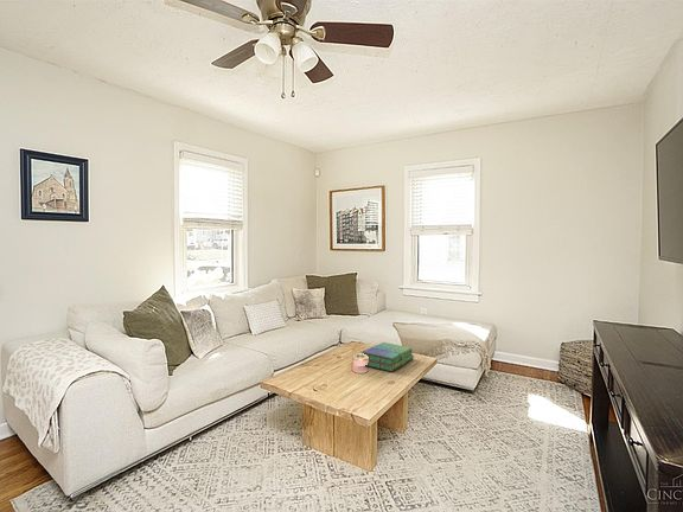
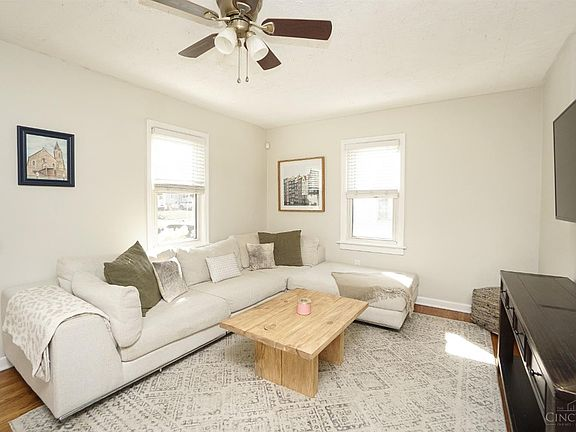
- stack of books [360,341,415,372]
